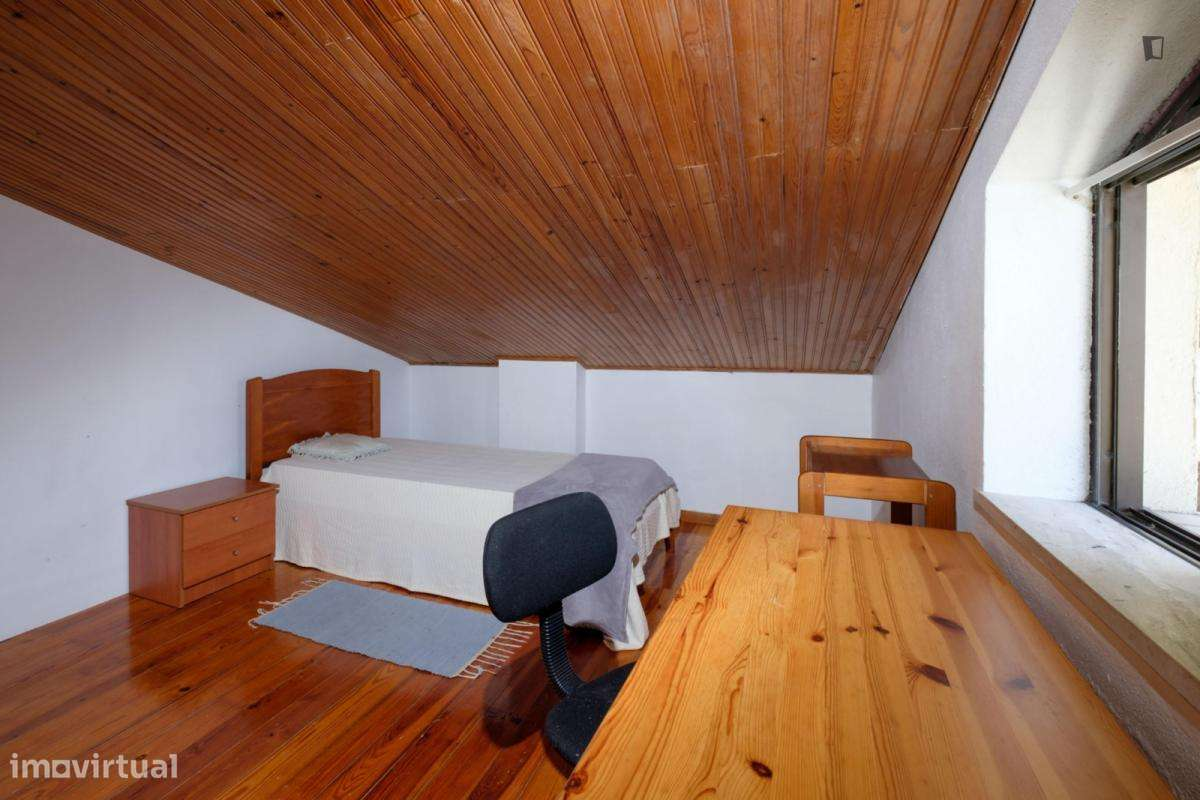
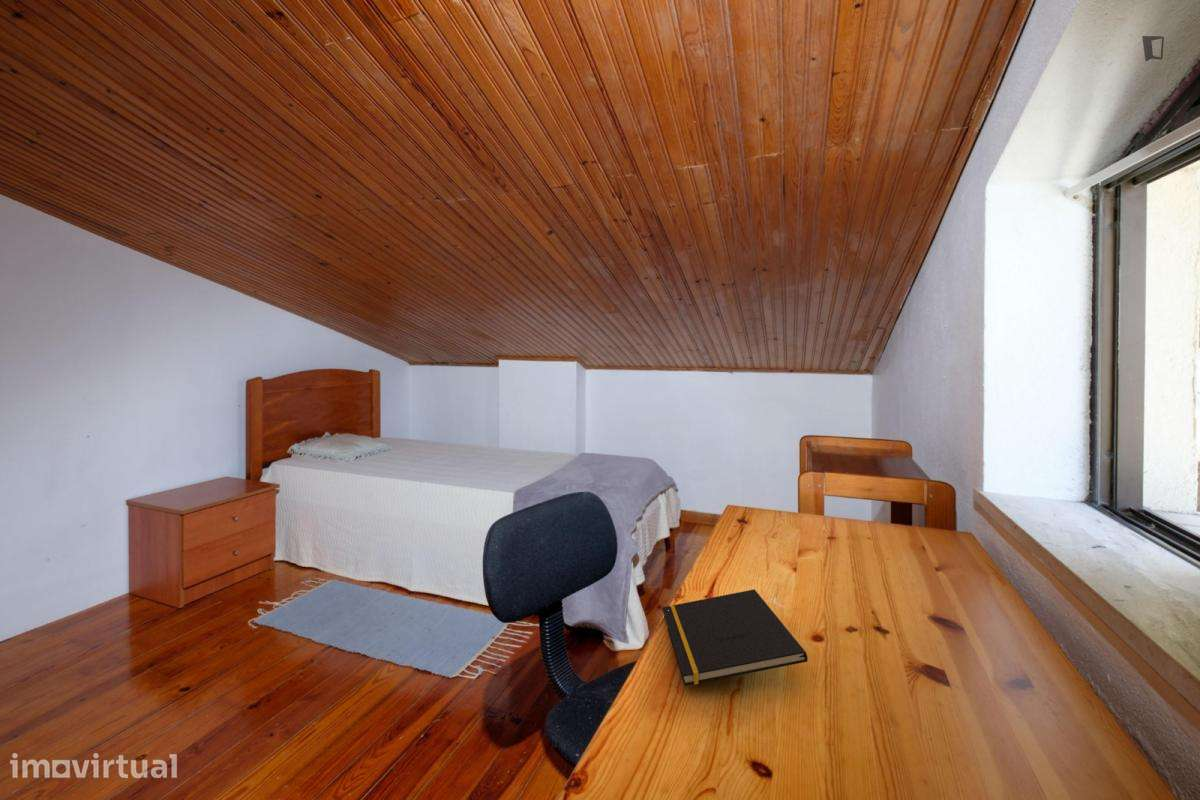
+ notepad [661,588,809,687]
